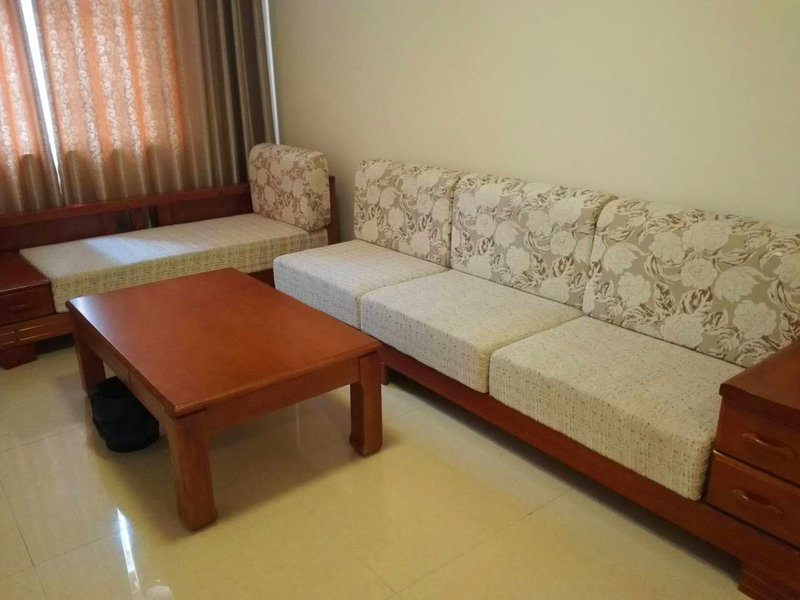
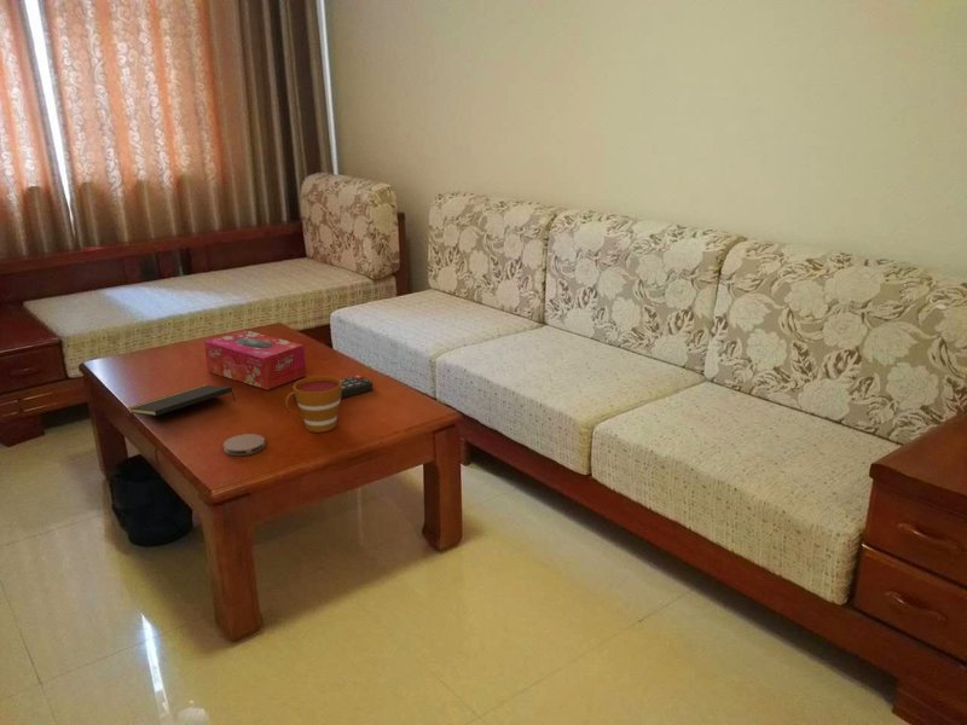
+ cup [284,375,342,434]
+ coaster [222,433,266,457]
+ tissue box [203,329,307,392]
+ notepad [127,384,237,417]
+ remote control [293,375,374,401]
